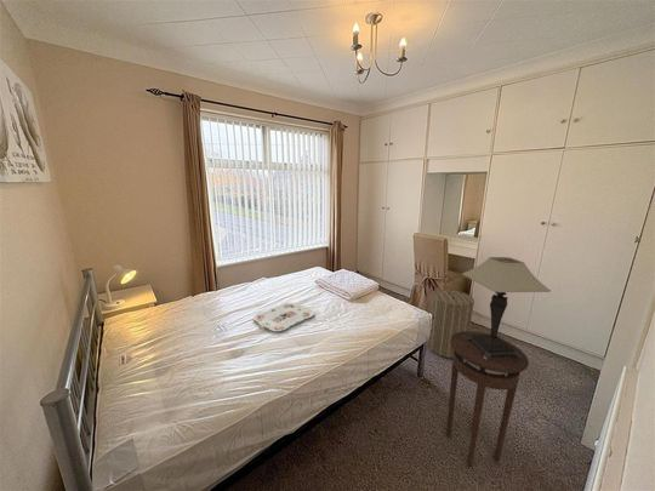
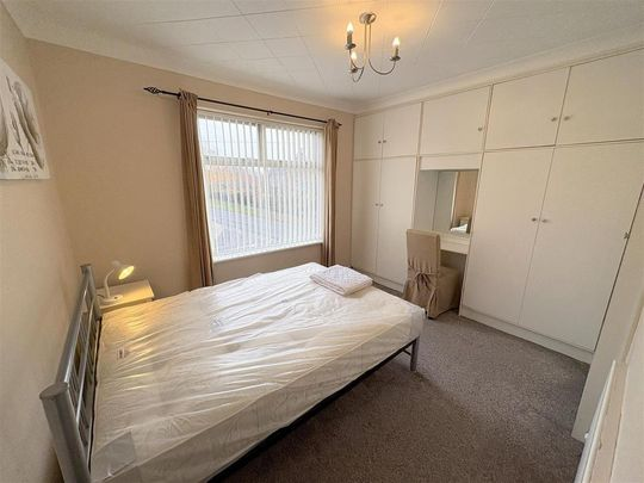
- table lamp [461,256,552,360]
- serving tray [252,302,315,332]
- laundry hamper [426,286,475,360]
- stool [445,330,530,468]
